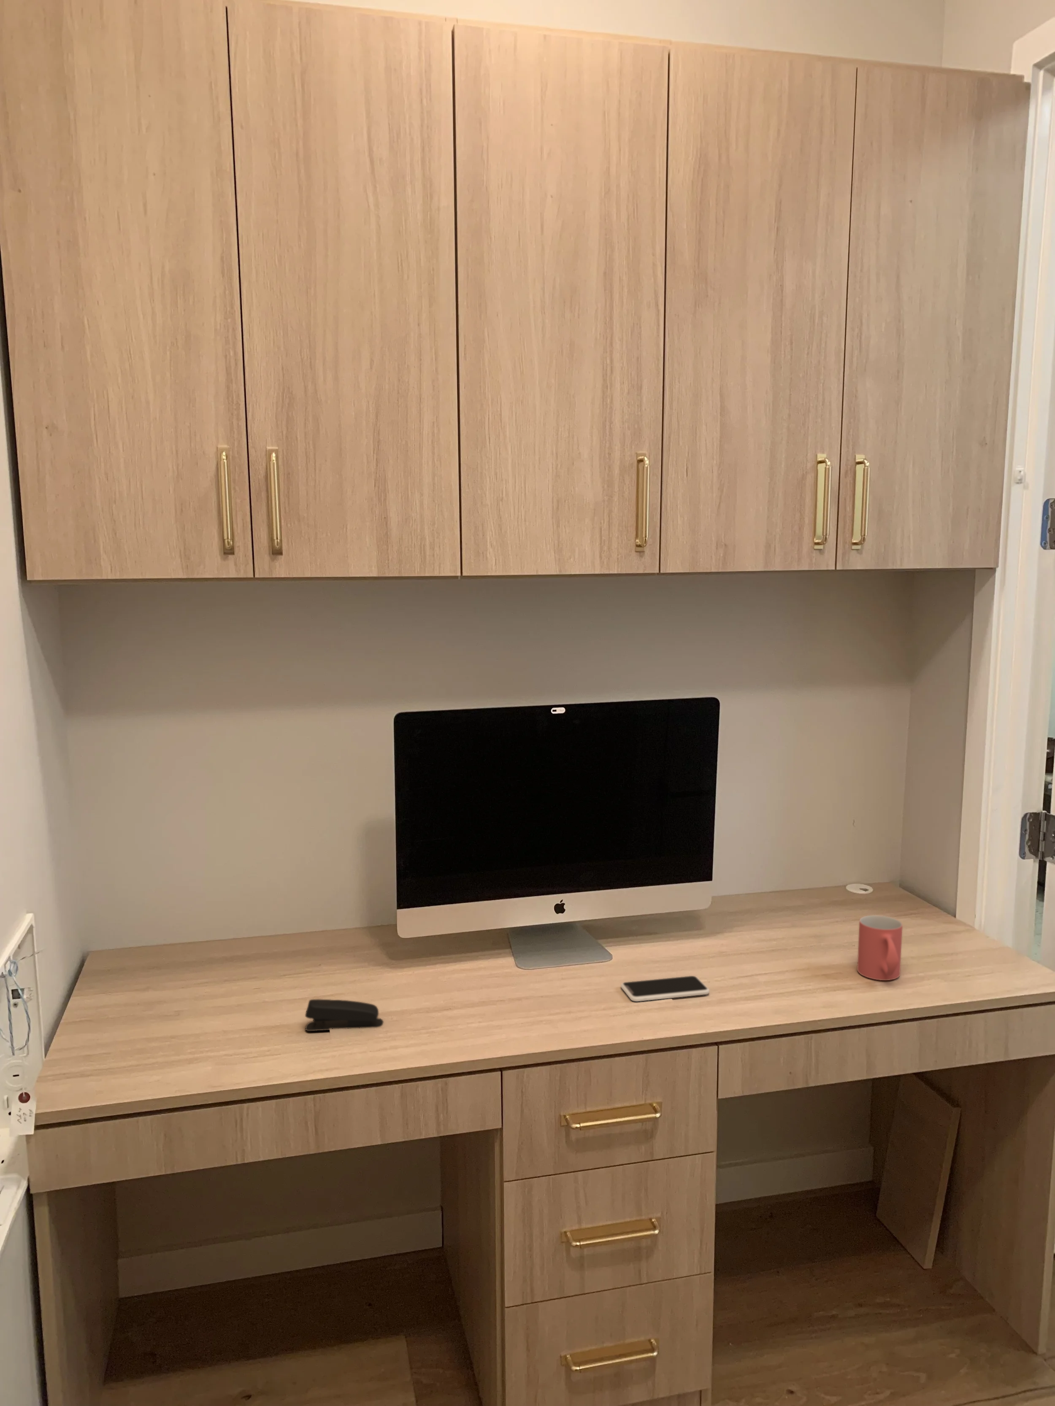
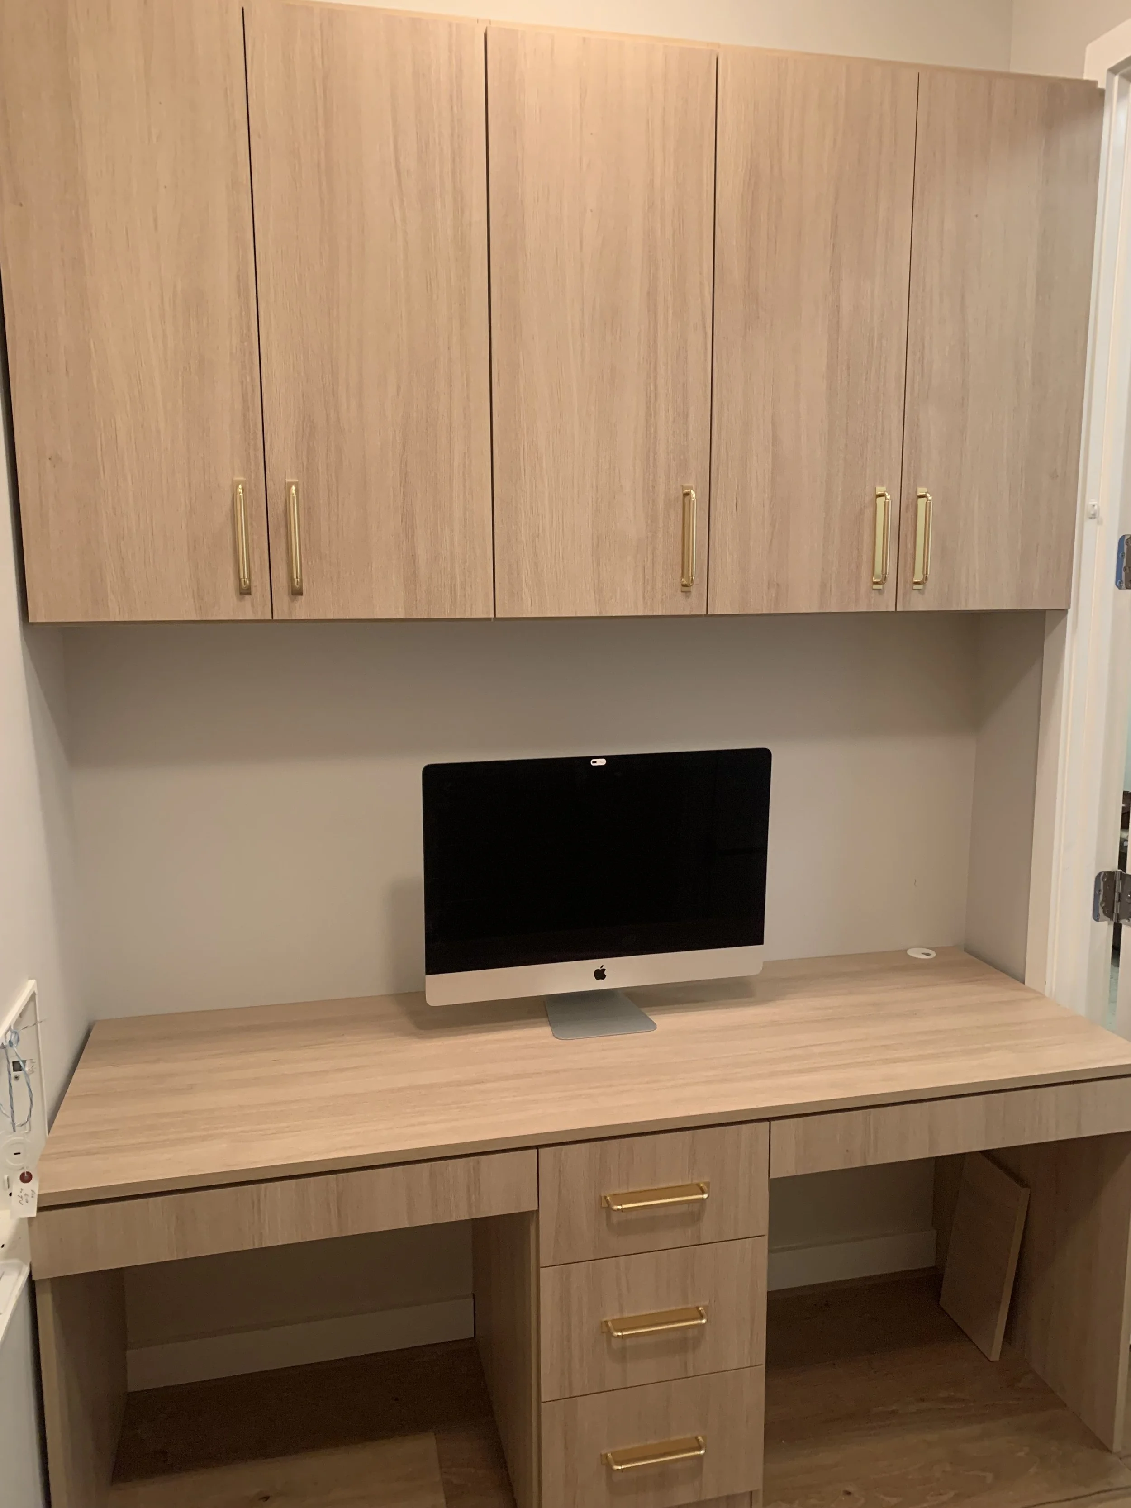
- stapler [305,998,383,1032]
- mug [857,914,903,981]
- smartphone [621,975,710,1002]
